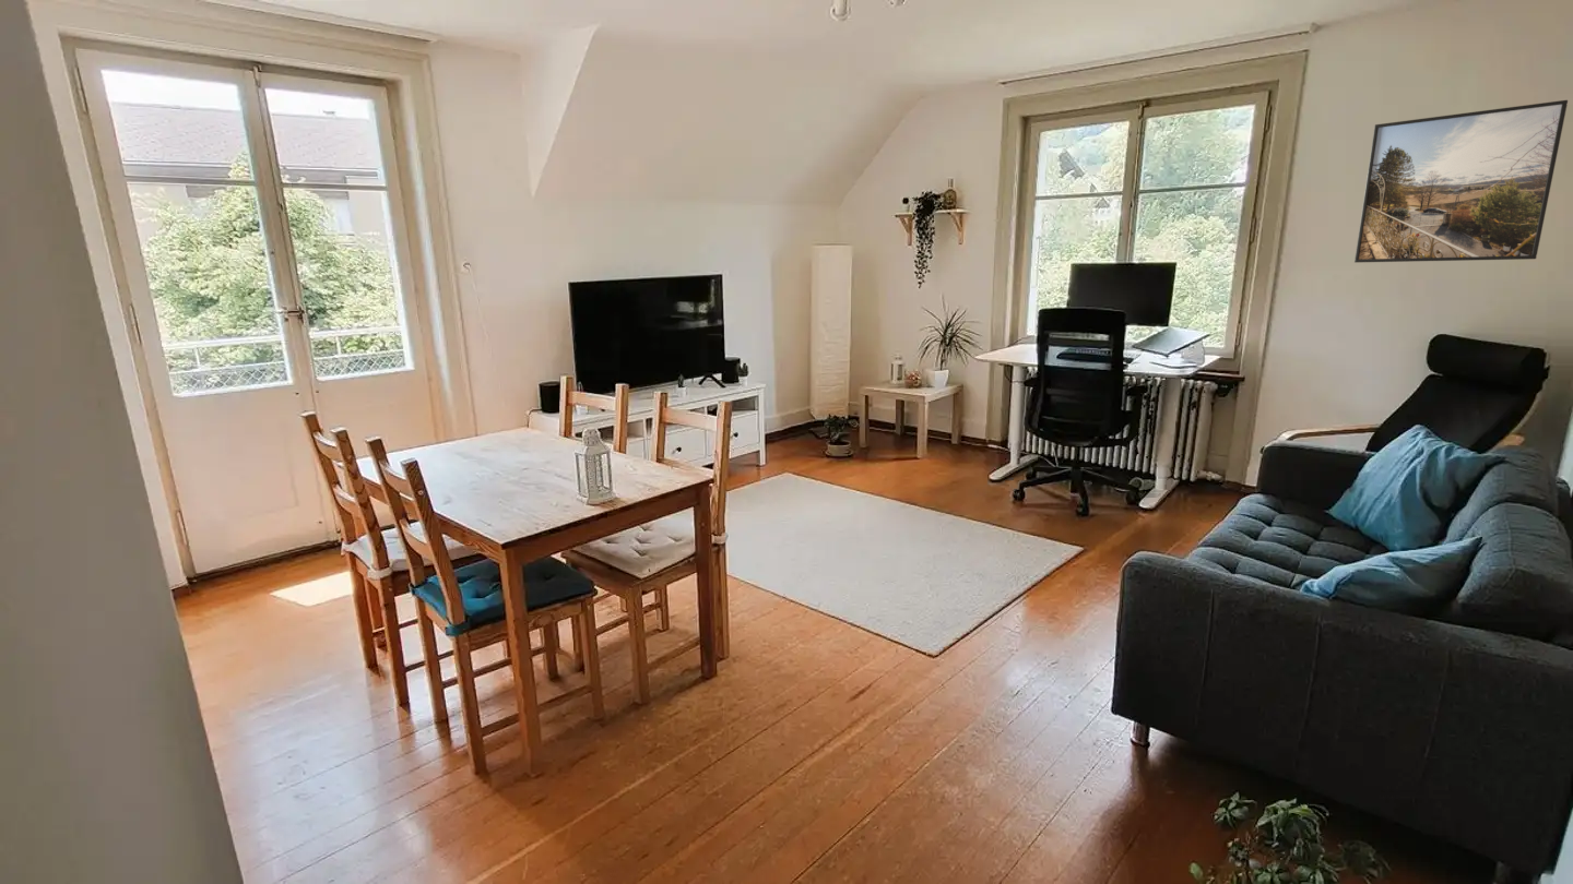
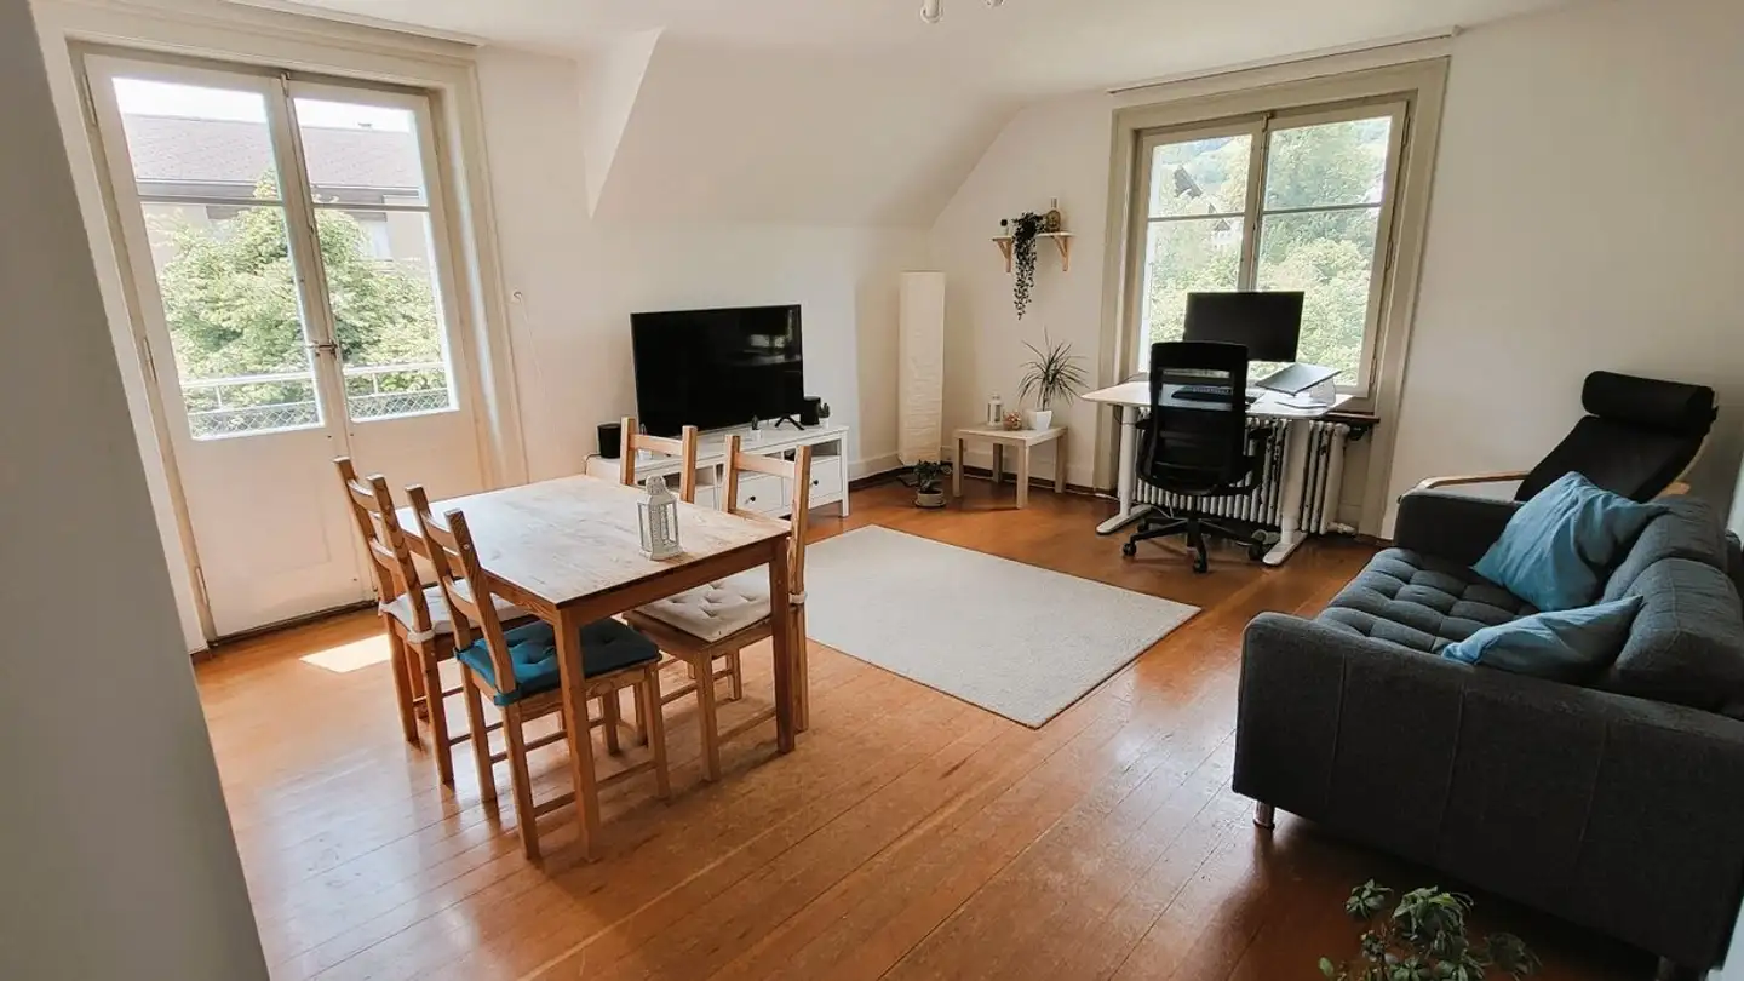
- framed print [1353,99,1569,263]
